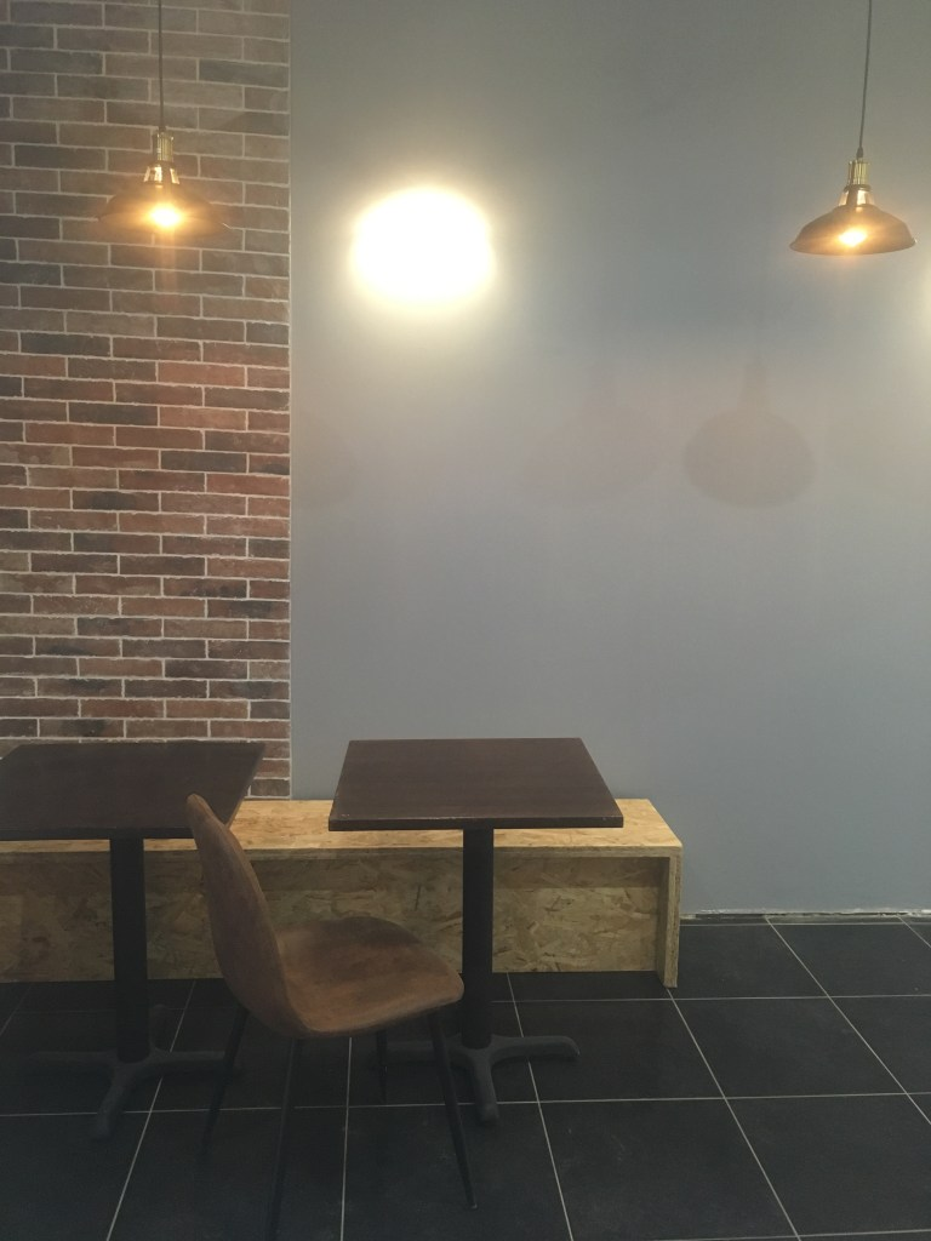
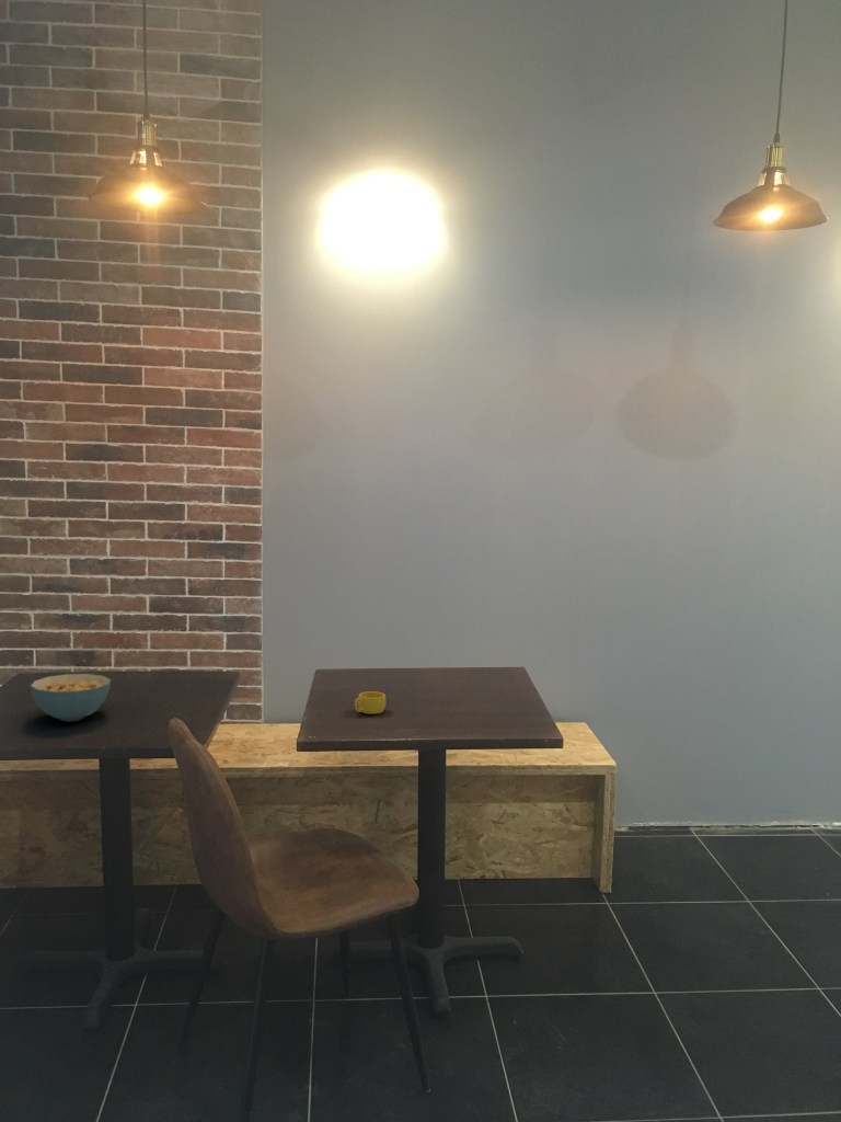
+ cereal bowl [30,673,112,722]
+ cup [354,690,387,715]
